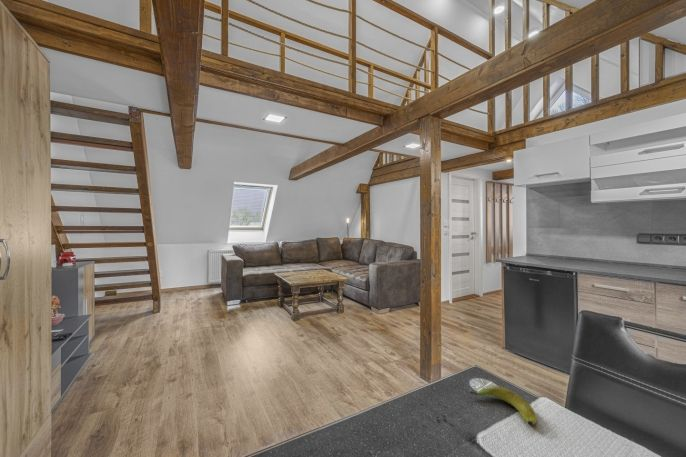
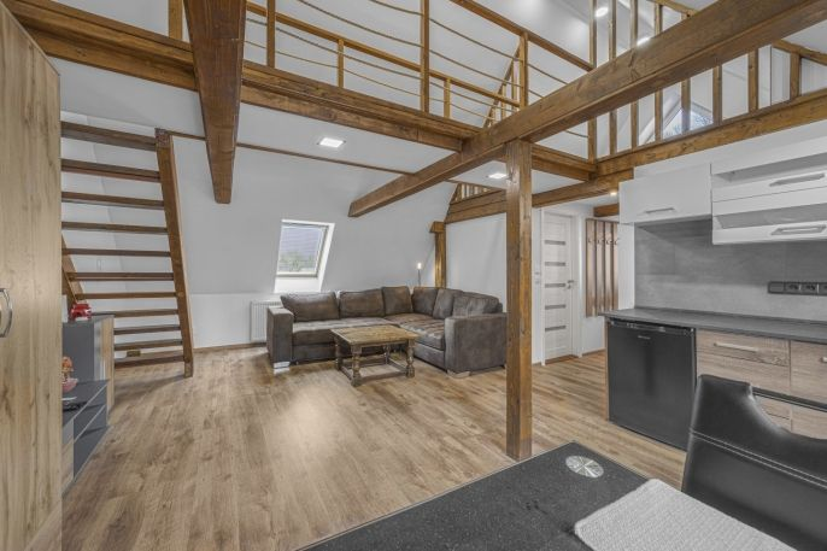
- banana [469,385,538,426]
